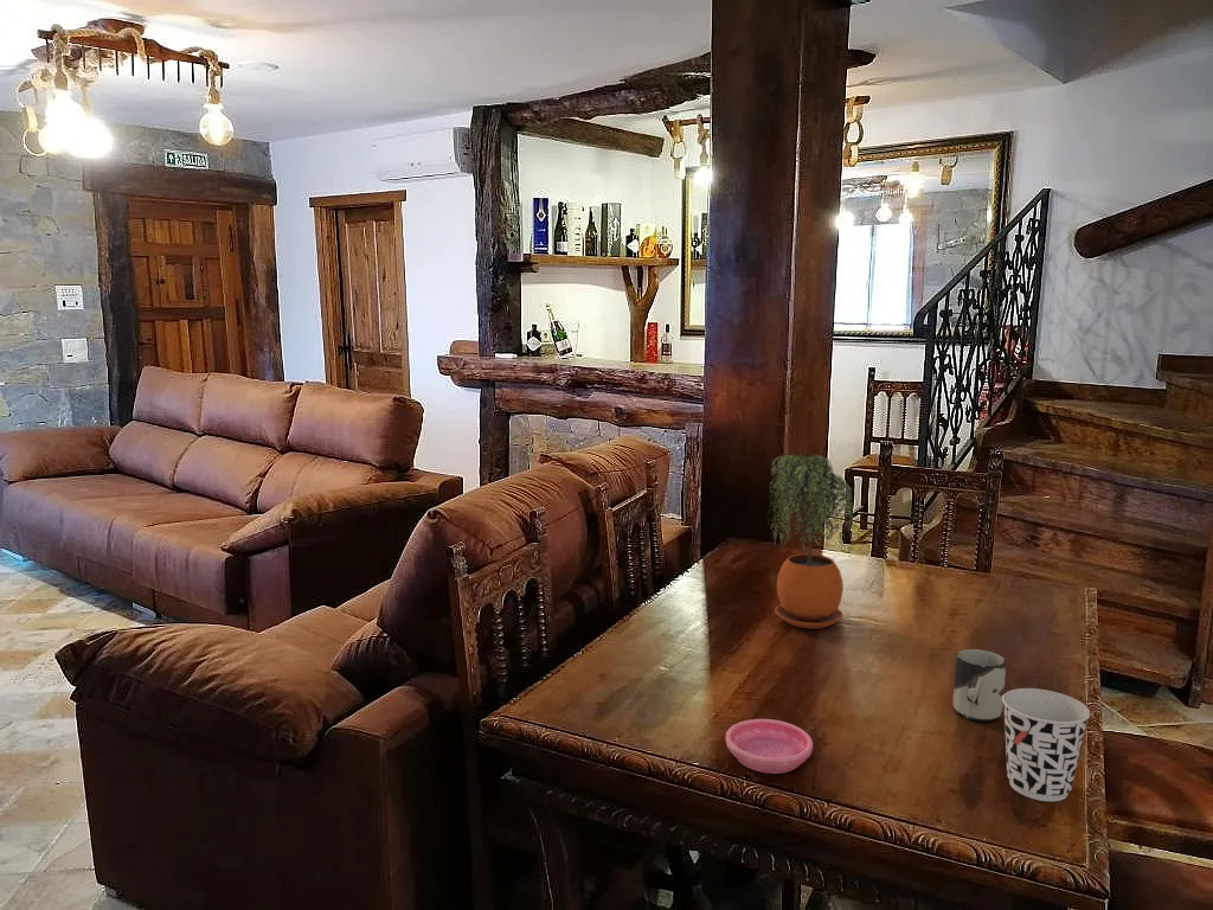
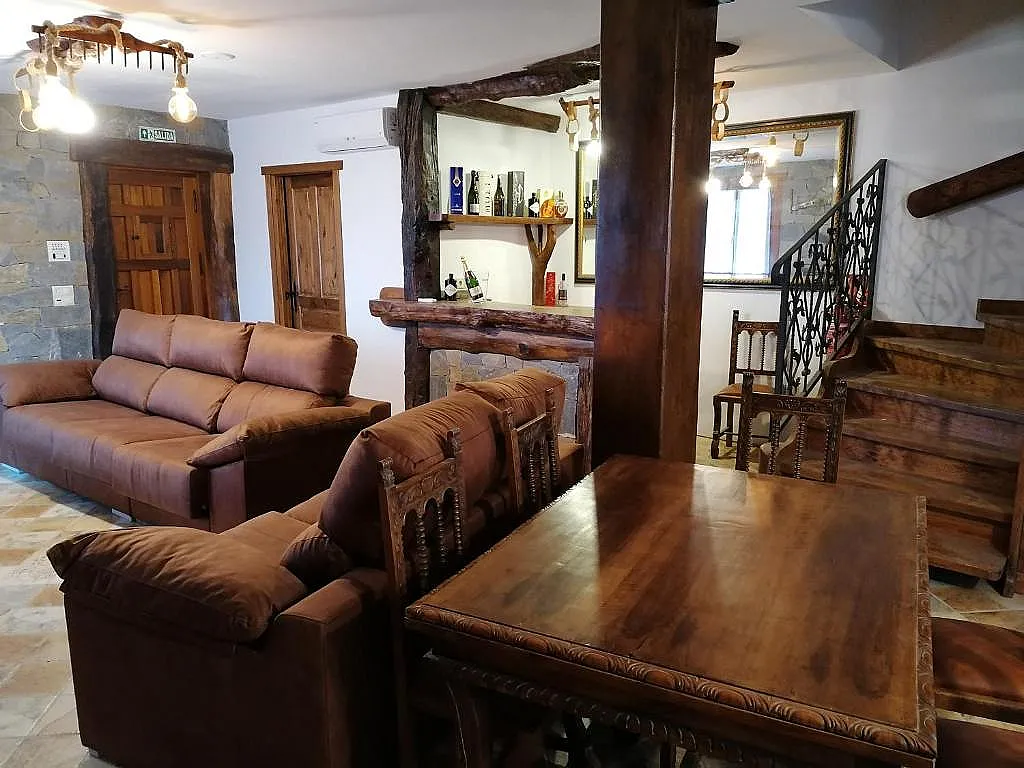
- potted plant [766,454,855,630]
- cup [1002,687,1091,802]
- saucer [725,718,814,775]
- cup [952,648,1007,723]
